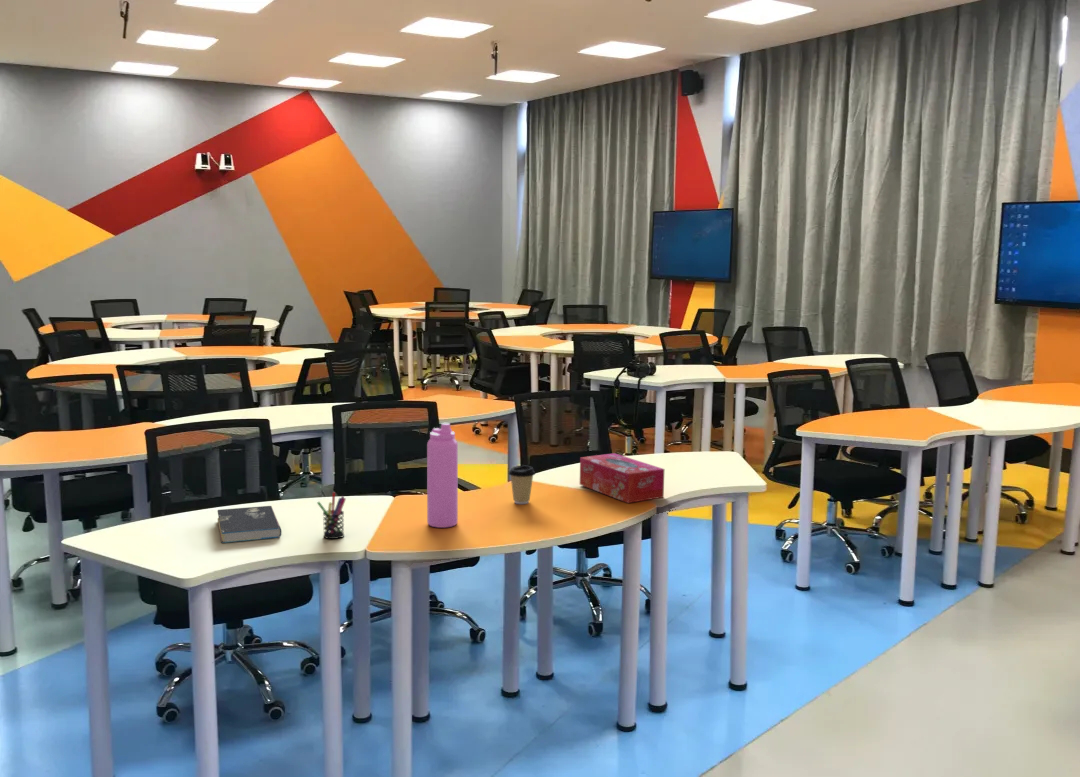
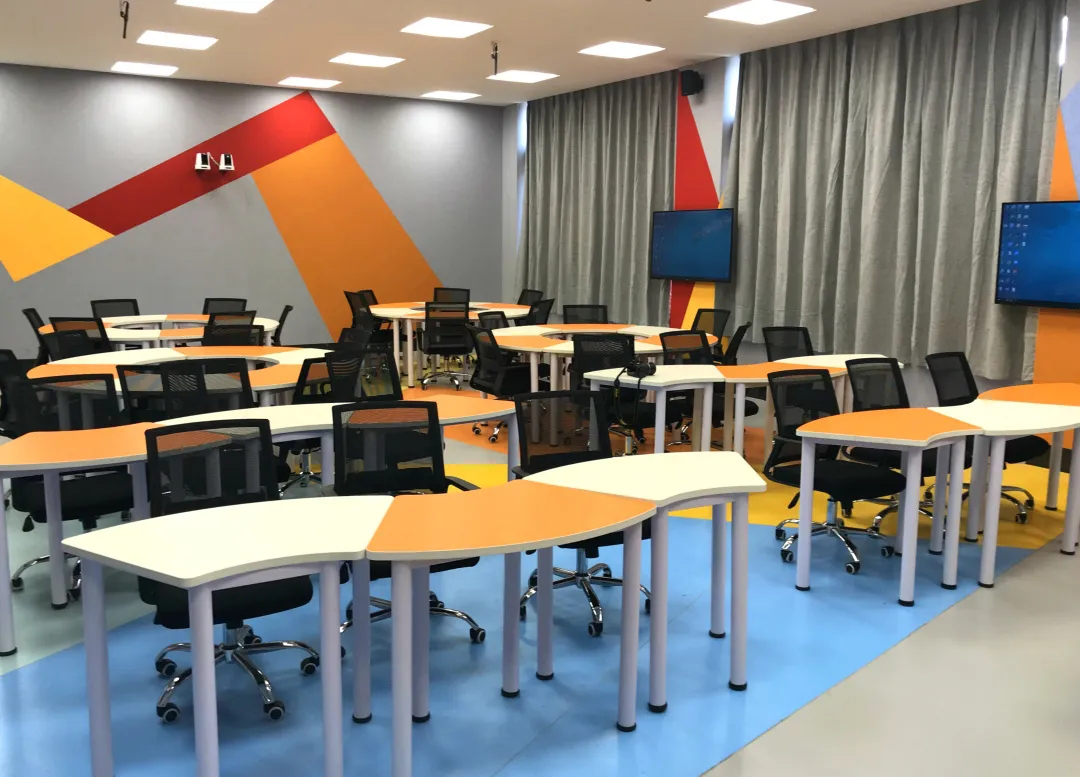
- pen holder [316,492,347,540]
- coffee cup [508,465,536,505]
- book [217,505,282,544]
- water bottle [426,422,459,529]
- tissue box [579,452,665,504]
